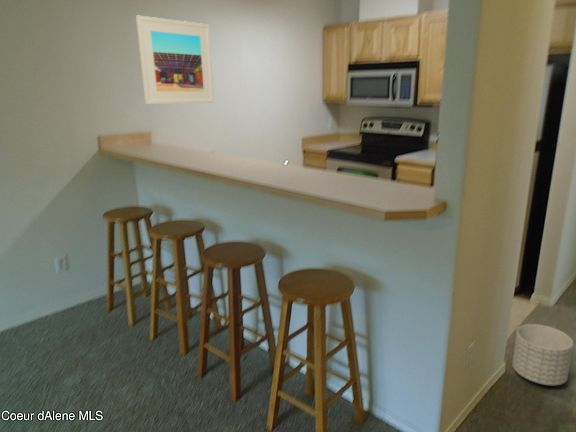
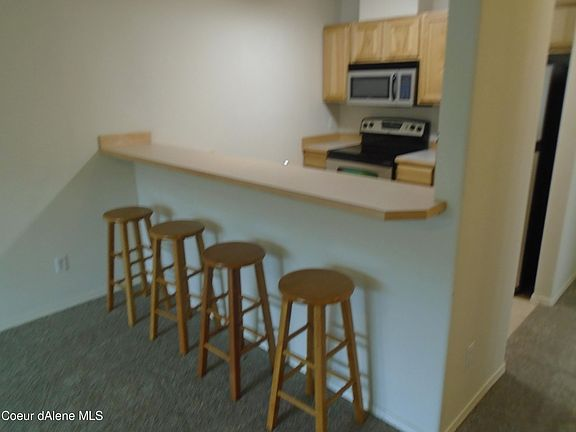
- planter [512,323,574,386]
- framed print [135,15,215,105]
